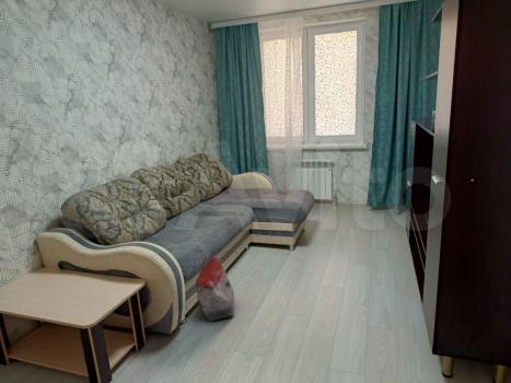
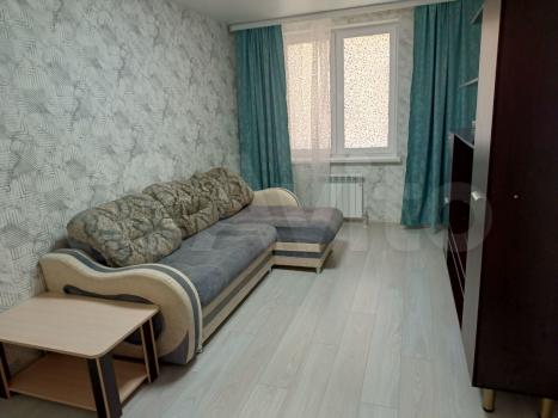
- bag [195,255,235,322]
